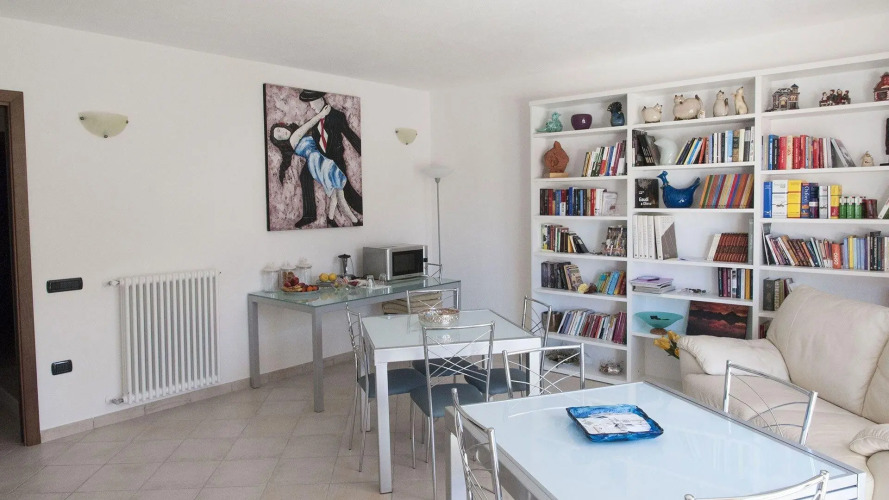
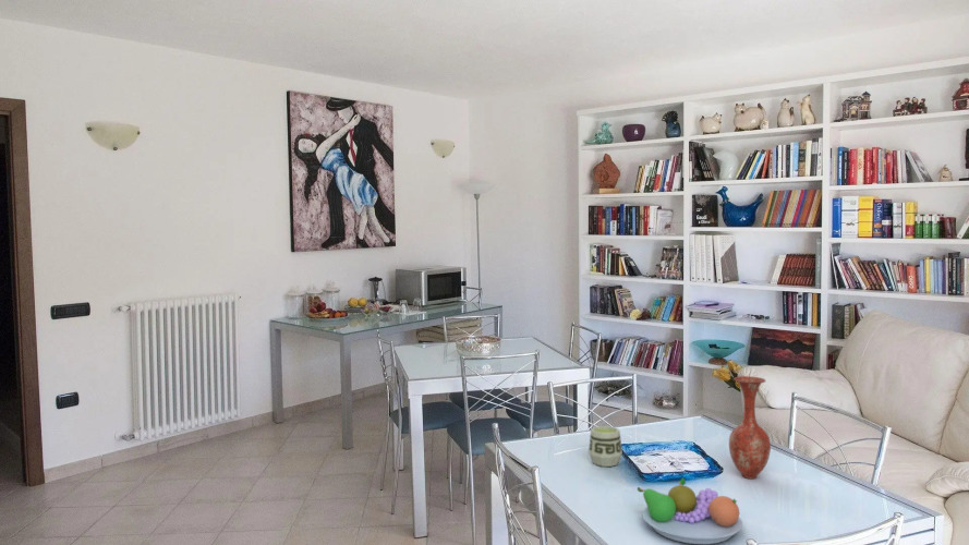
+ fruit bowl [637,476,744,545]
+ vase [728,375,772,480]
+ cup [588,425,623,468]
